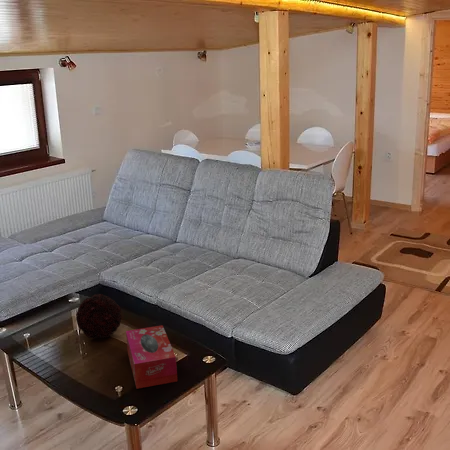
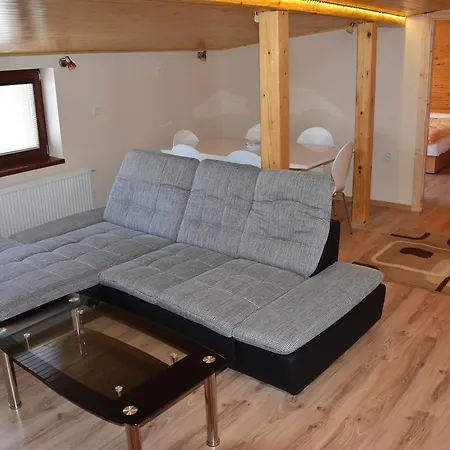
- decorative orb [75,293,123,339]
- tissue box [125,325,178,389]
